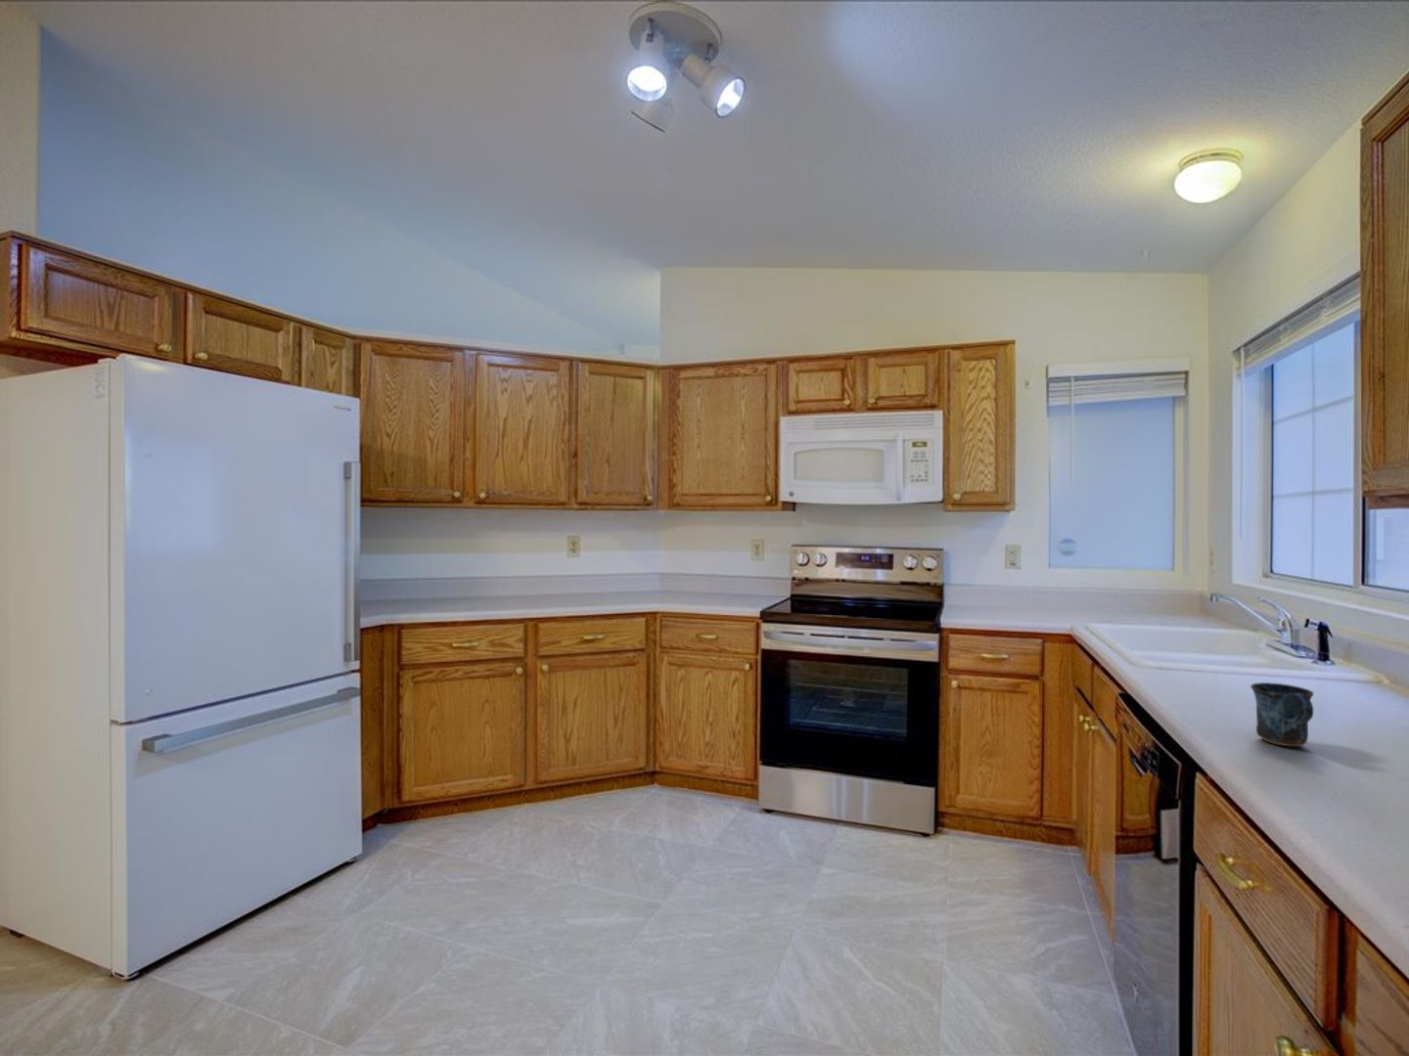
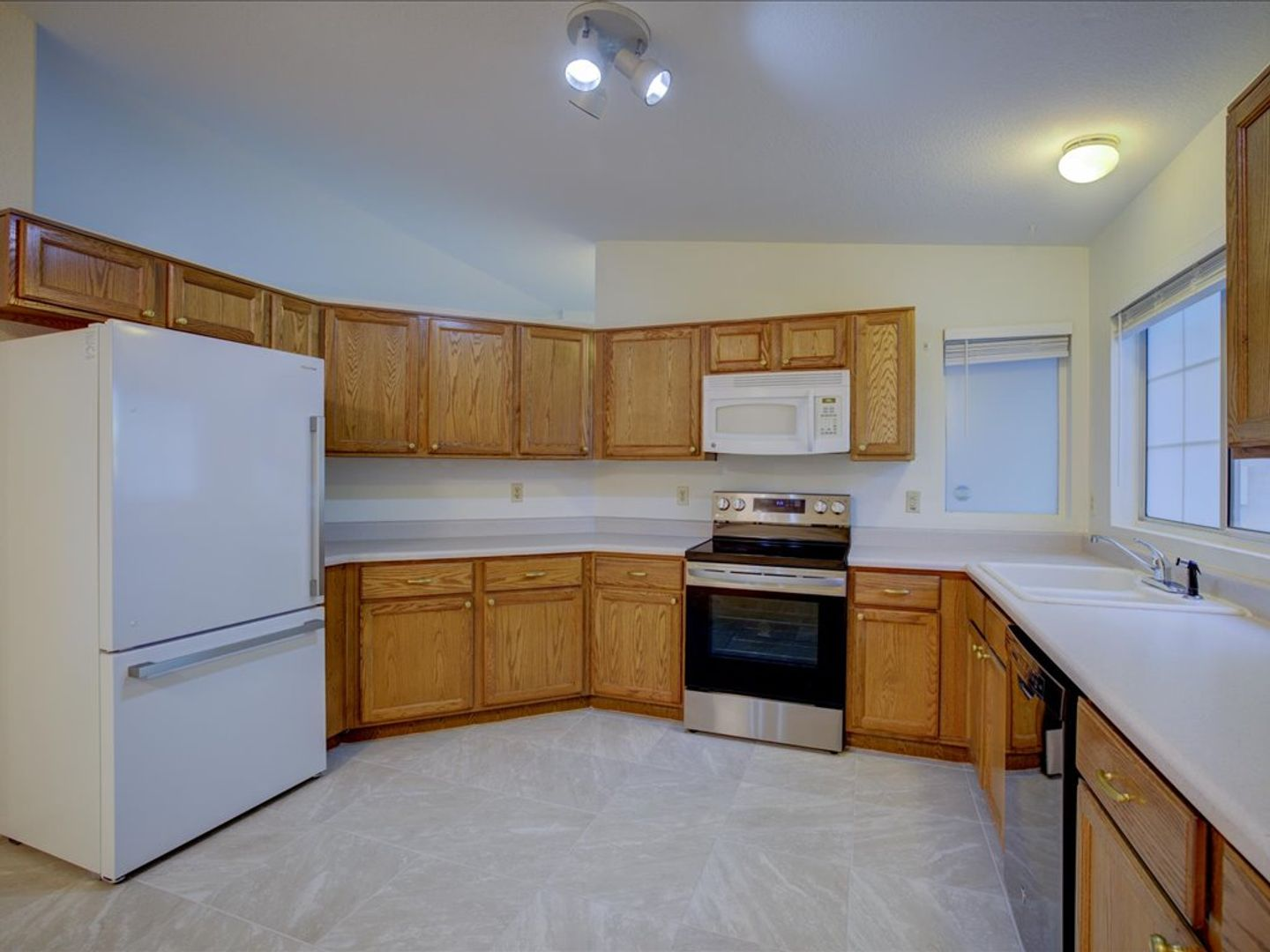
- mug [1249,681,1314,747]
